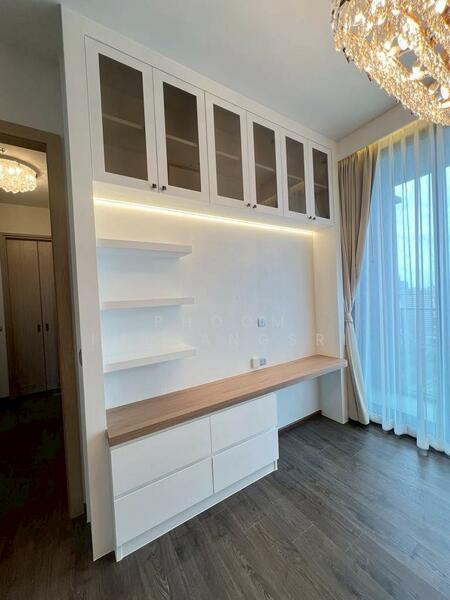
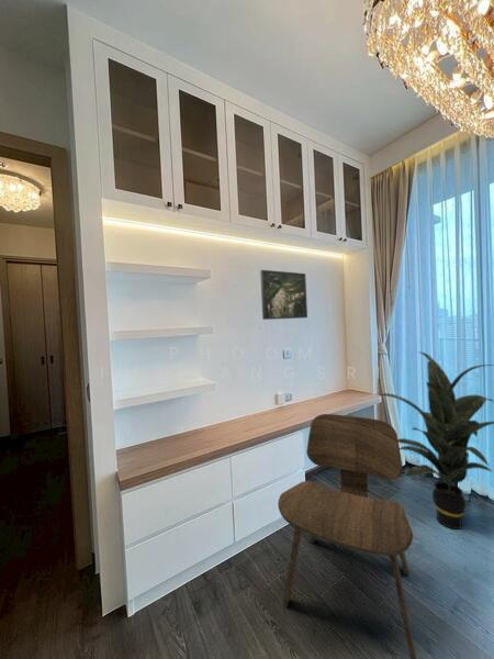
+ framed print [259,269,308,321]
+ chair [277,413,417,659]
+ indoor plant [377,350,494,530]
